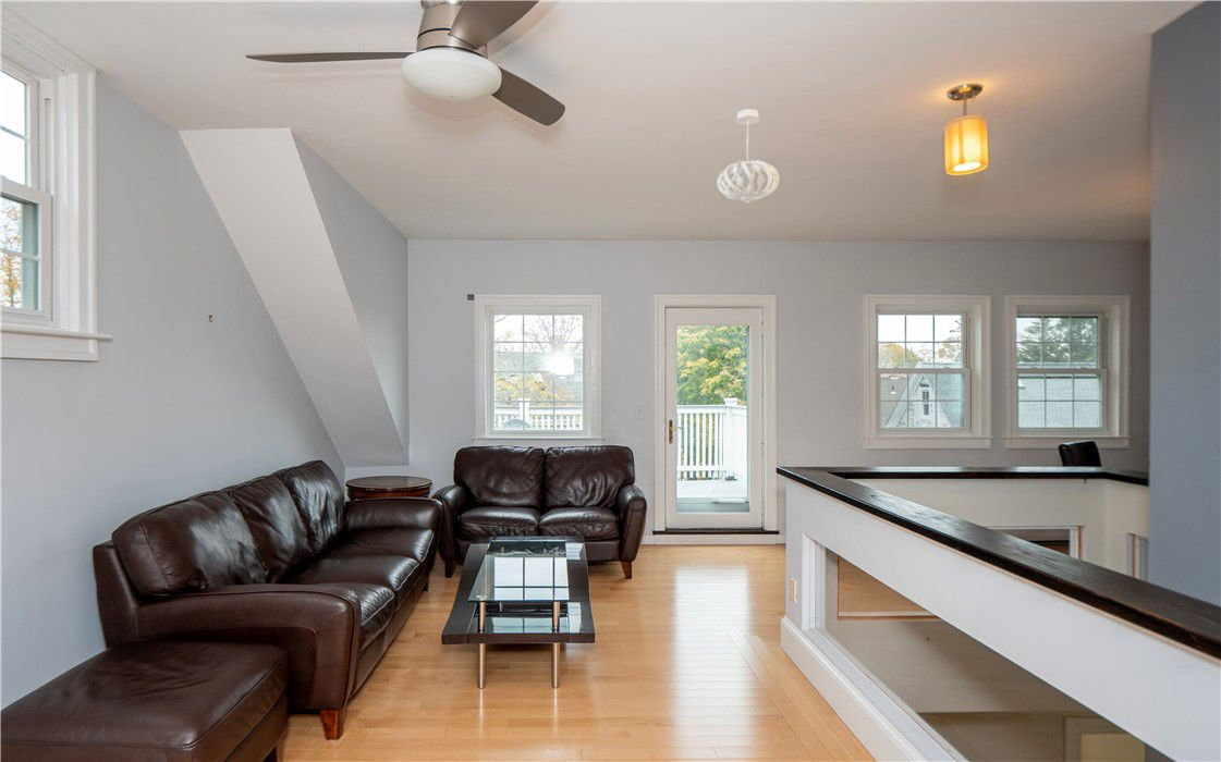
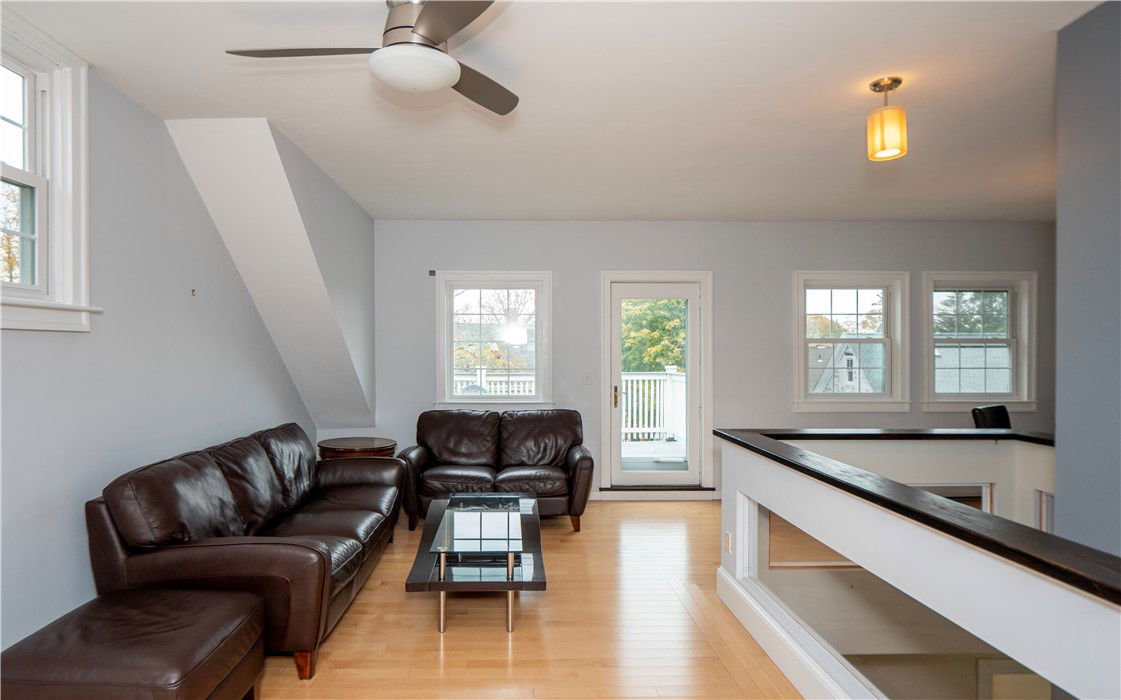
- pendant light [716,108,780,205]
